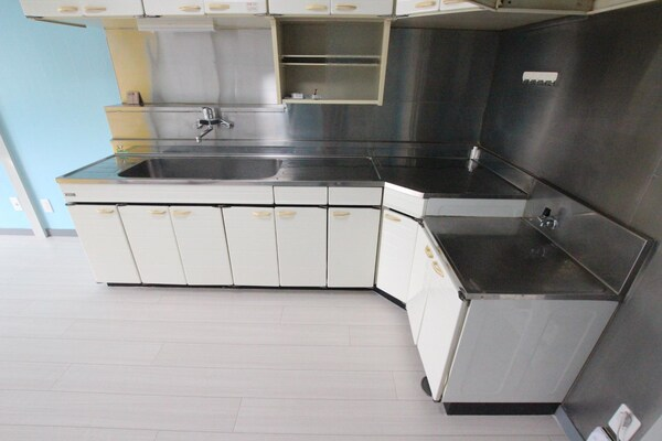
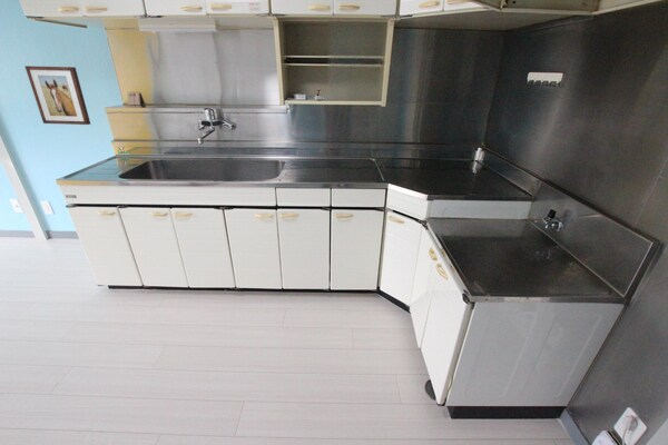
+ wall art [23,65,91,126]
